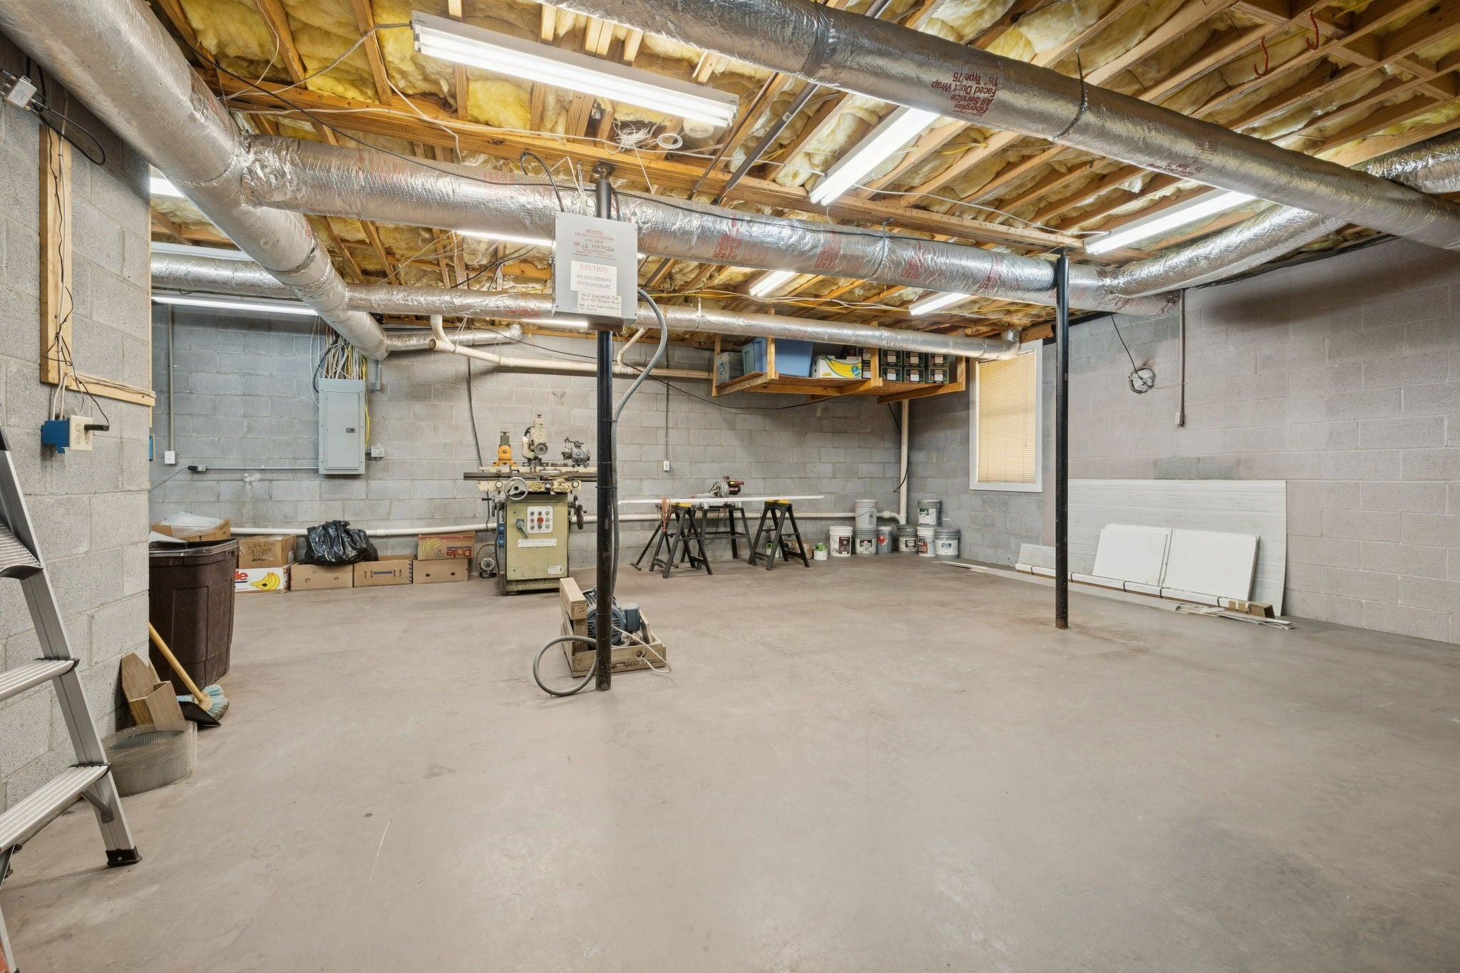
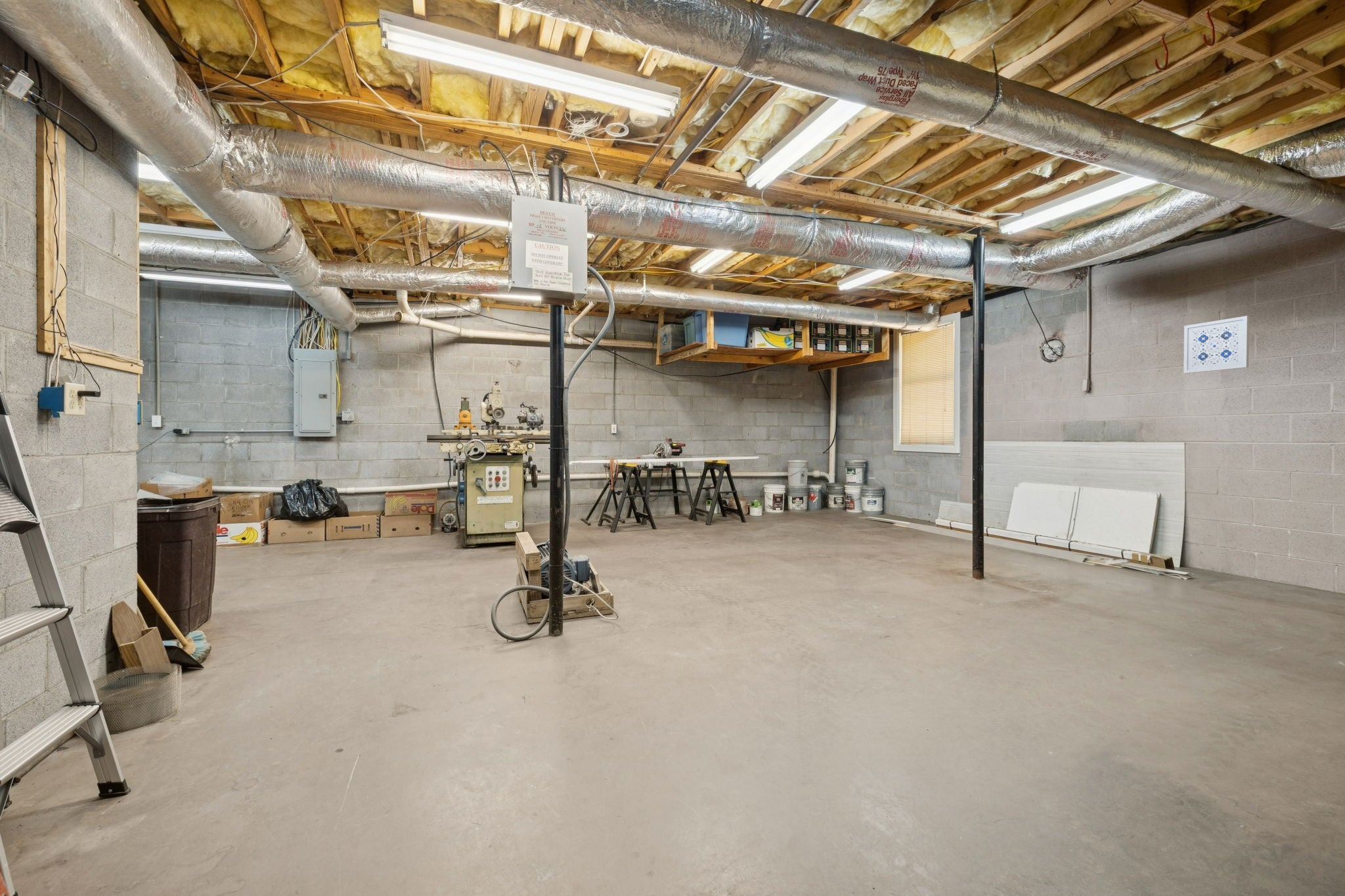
+ wall art [1183,315,1250,374]
